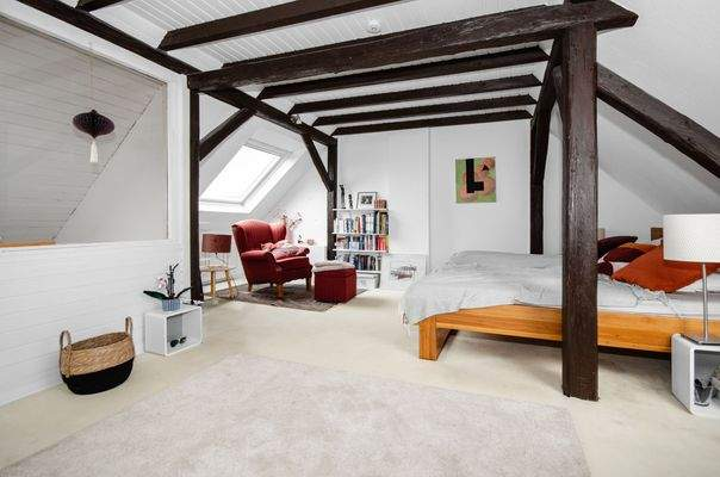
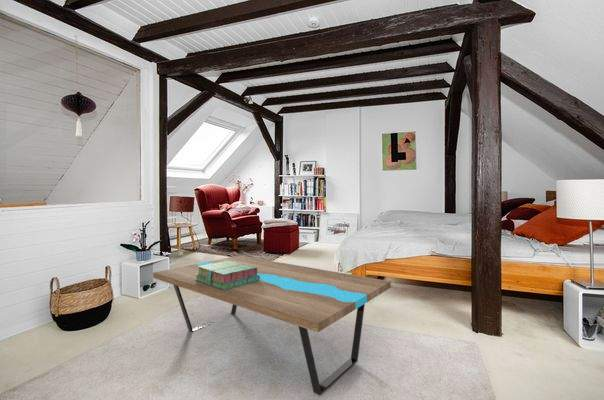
+ coffee table [152,255,392,396]
+ stack of books [195,261,260,290]
